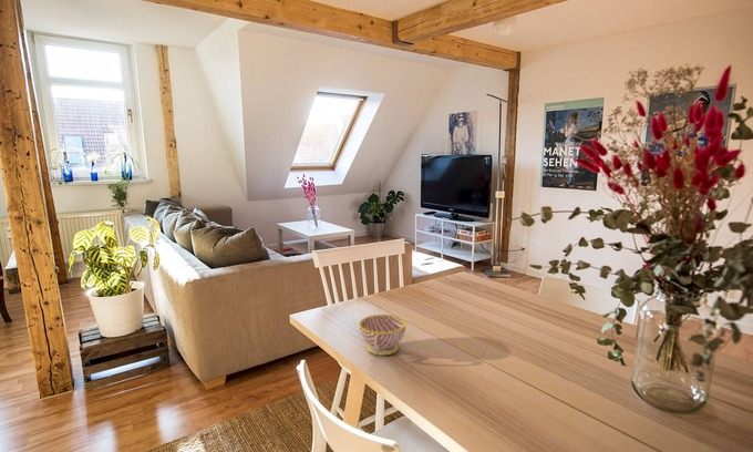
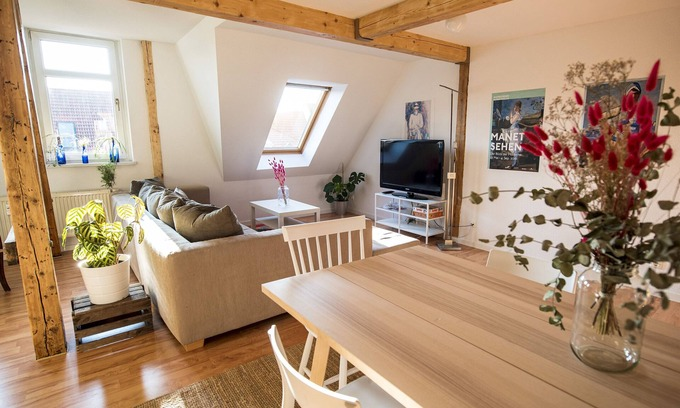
- teacup [358,314,408,356]
